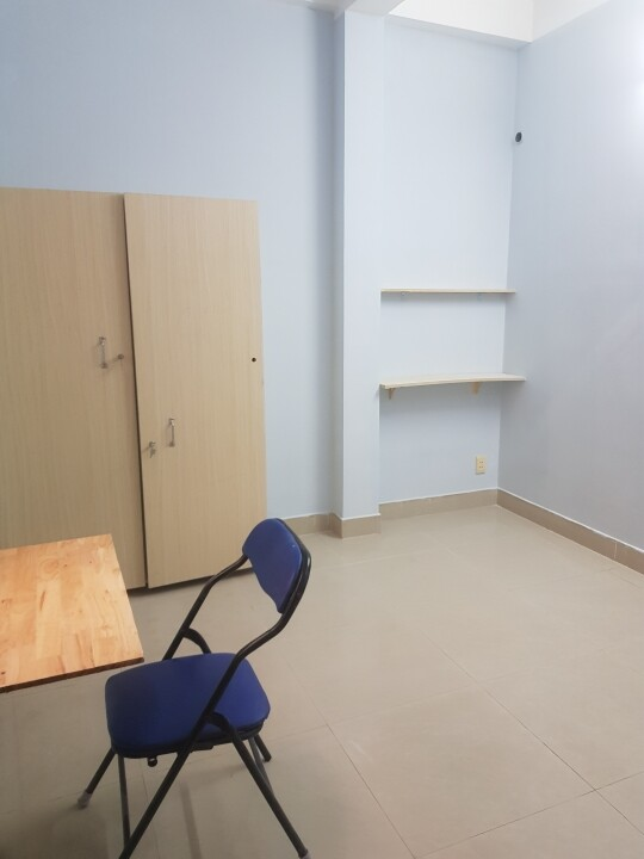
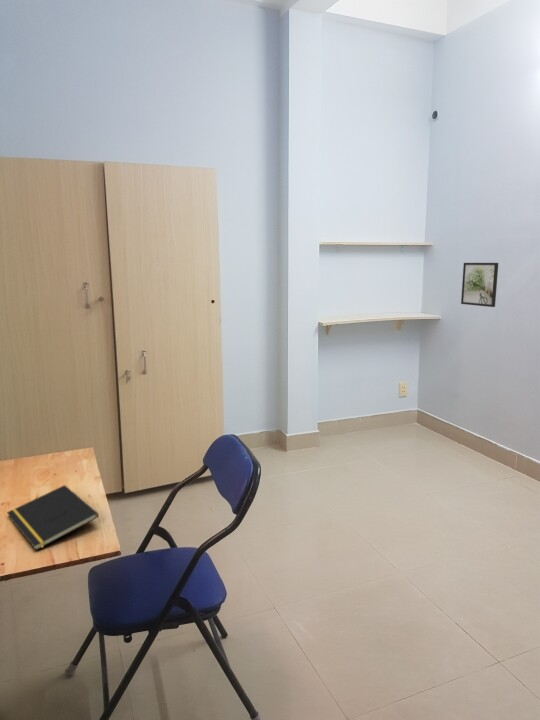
+ notepad [6,484,100,551]
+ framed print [460,262,499,308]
